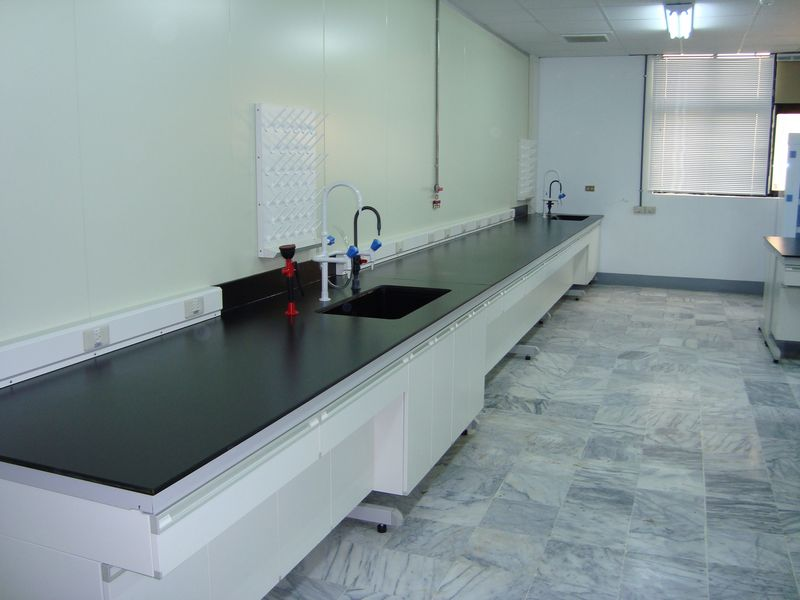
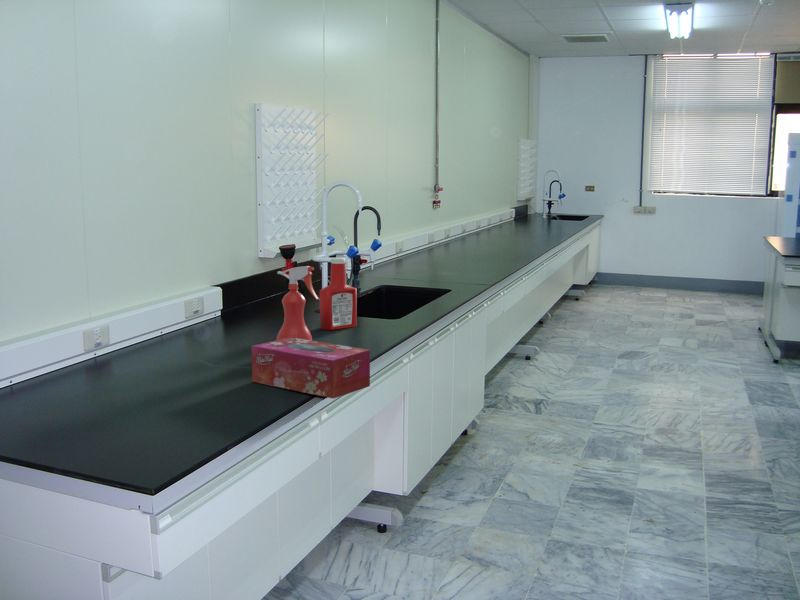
+ soap bottle [319,257,358,331]
+ spray bottle [276,265,320,341]
+ tissue box [250,337,371,400]
